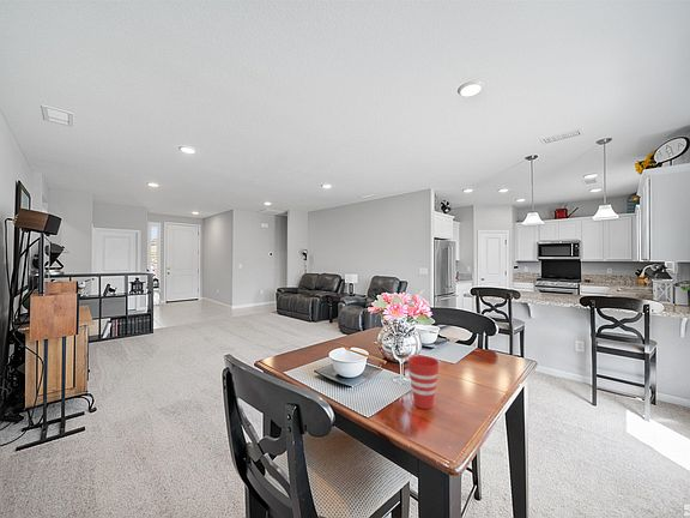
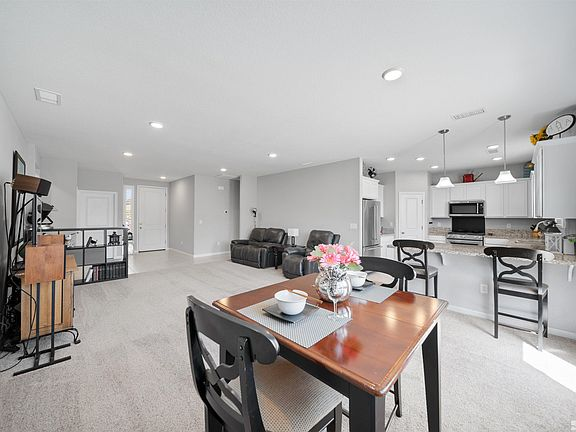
- cup [407,355,440,410]
